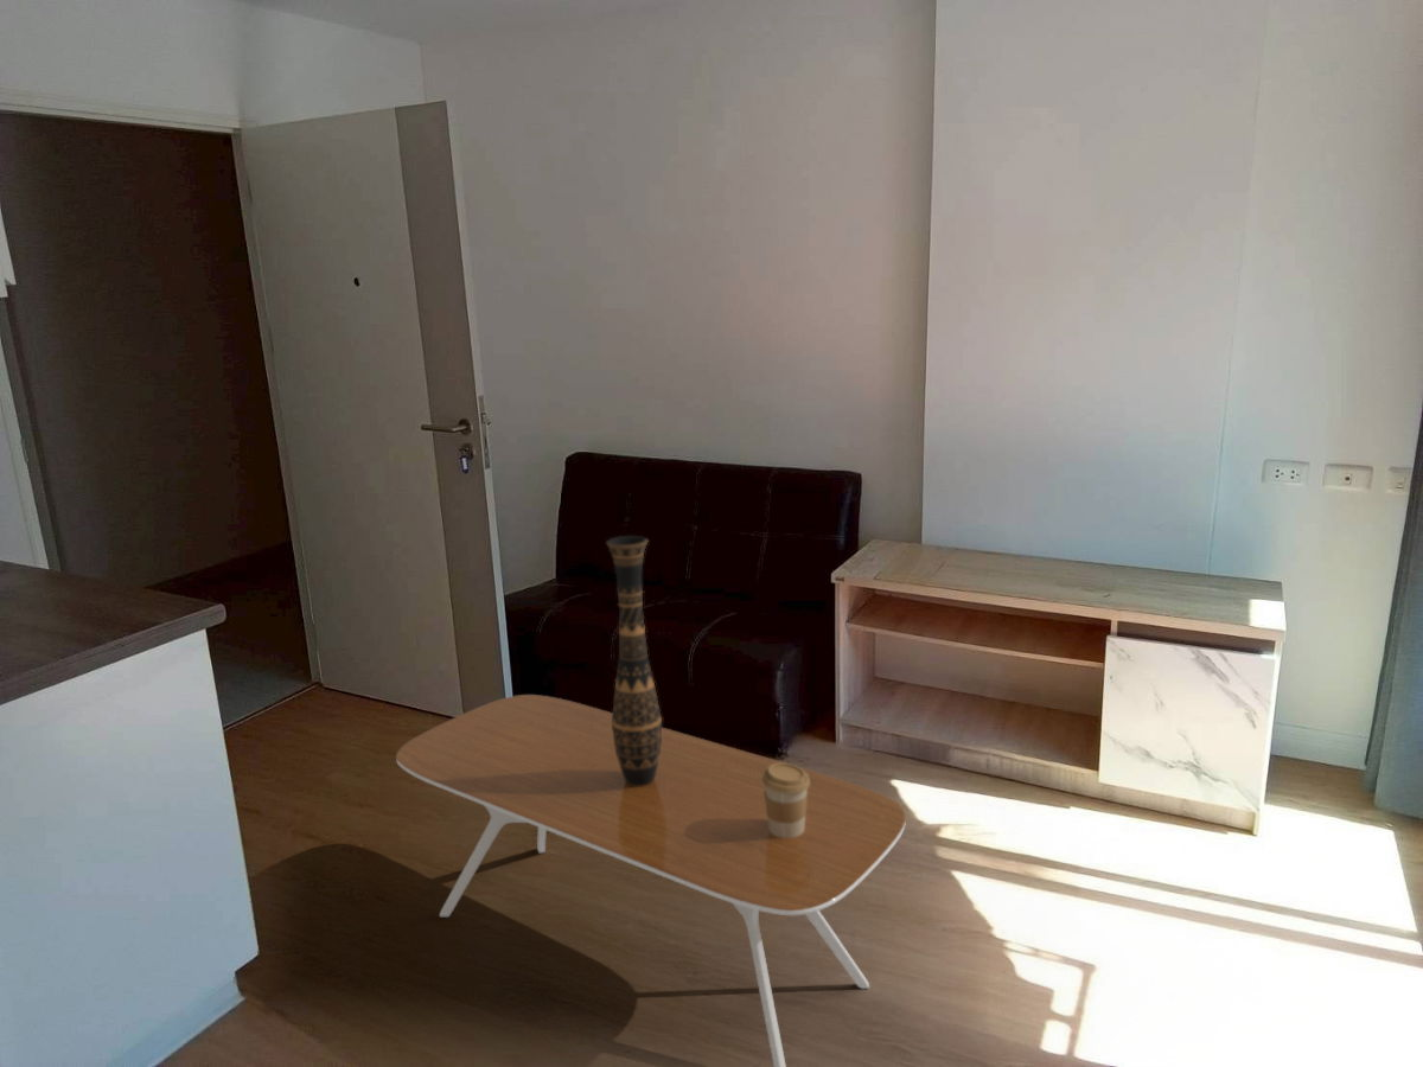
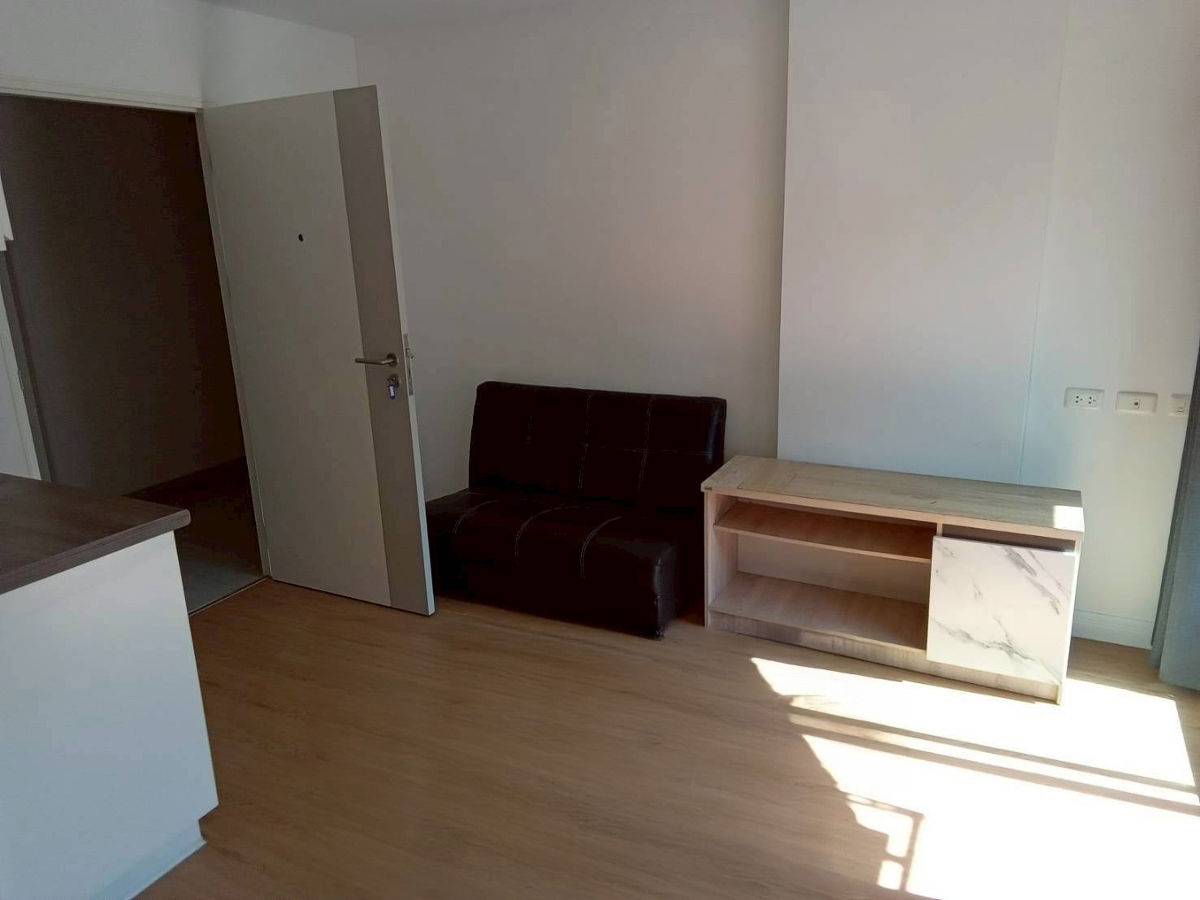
- decorative vase [606,535,663,786]
- coffee cup [762,762,810,838]
- coffee table [395,694,906,1067]
